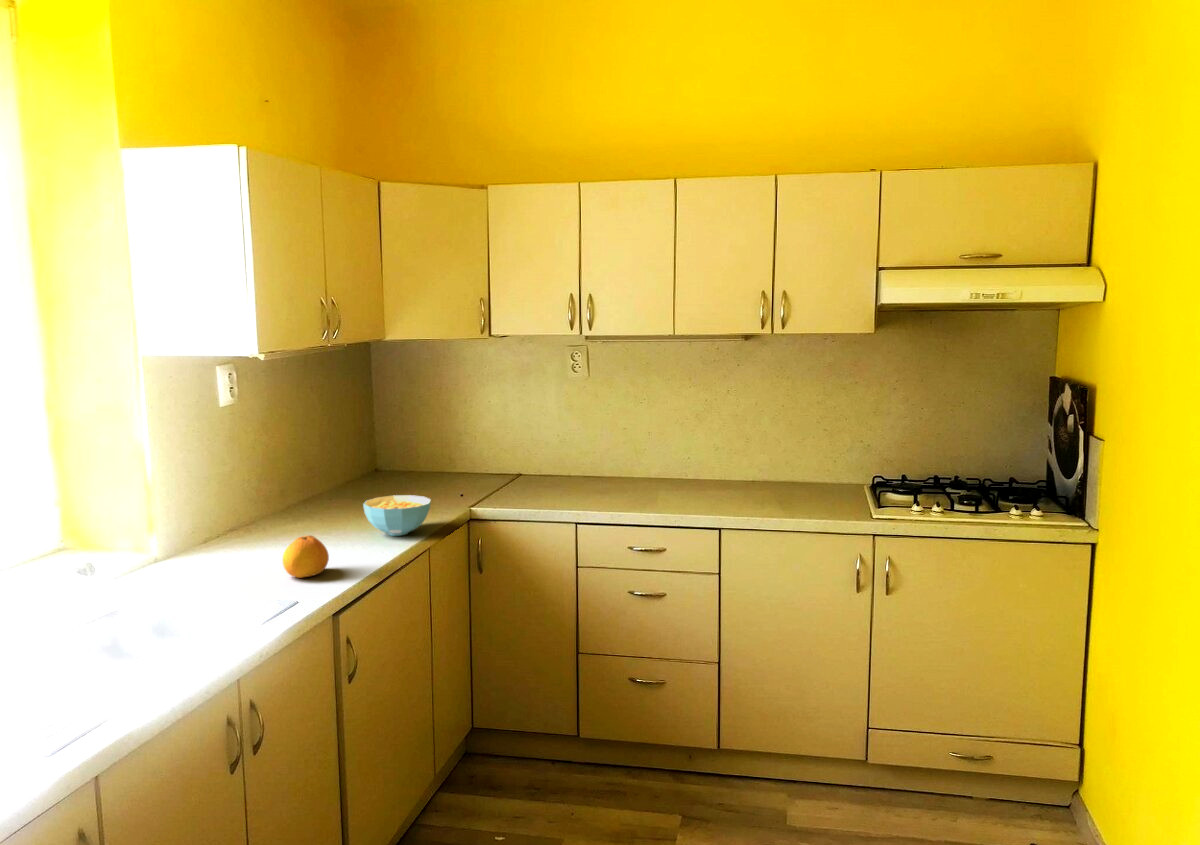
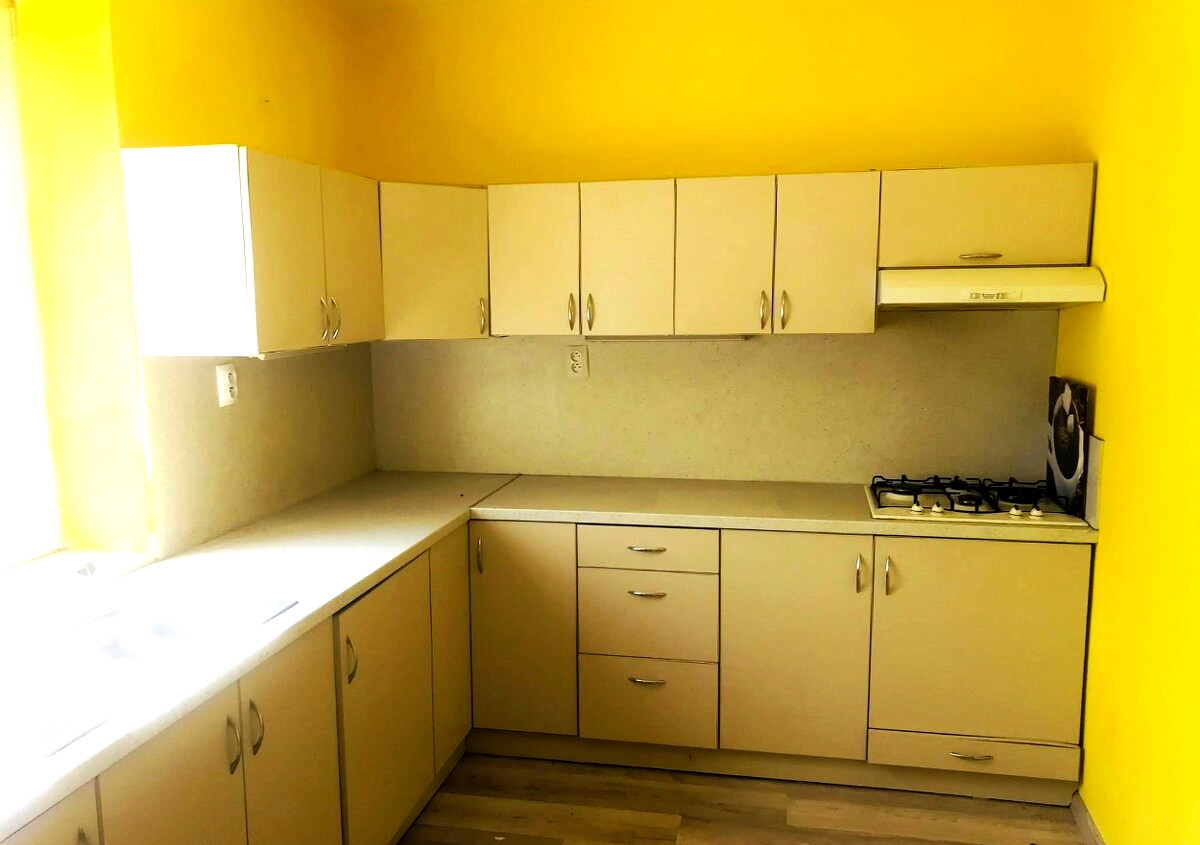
- fruit [281,534,330,579]
- cereal bowl [362,494,432,537]
